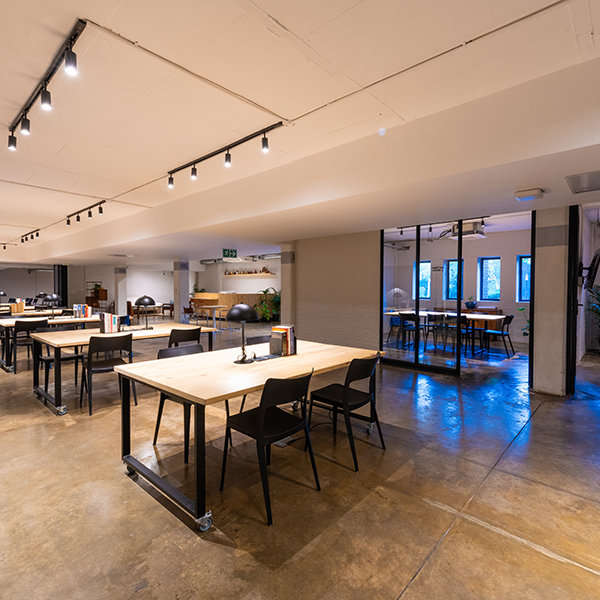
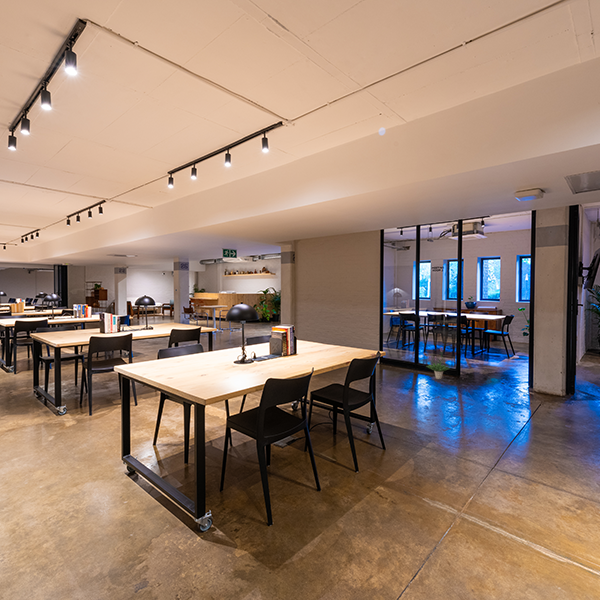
+ potted plant [426,348,451,380]
